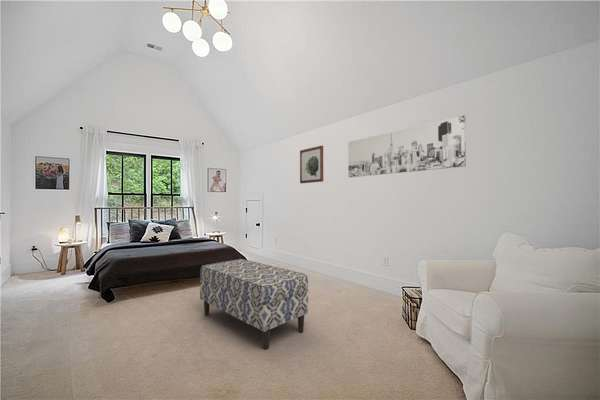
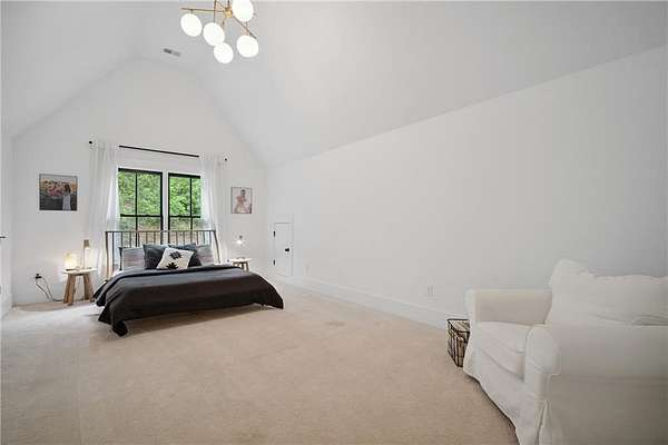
- wall art [299,145,324,184]
- wall art [347,115,467,178]
- bench [199,258,309,351]
